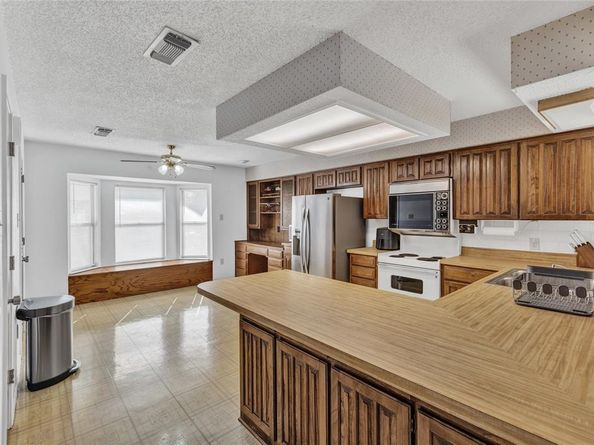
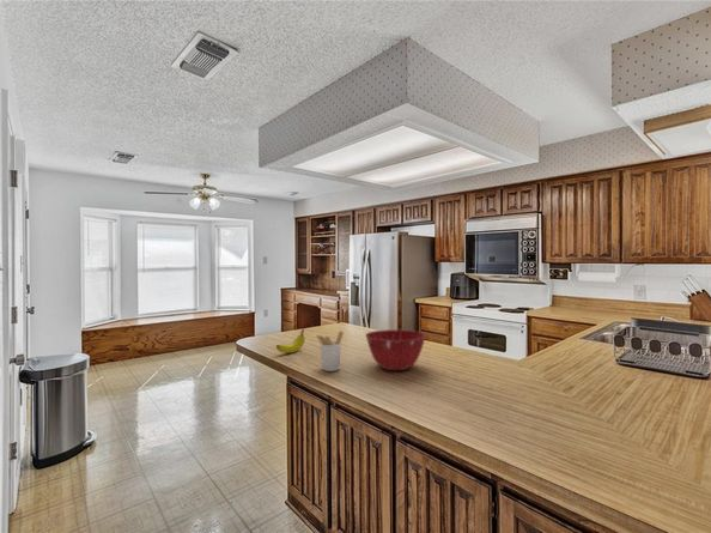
+ mixing bowl [364,329,427,371]
+ utensil holder [315,329,345,373]
+ fruit [275,328,306,355]
